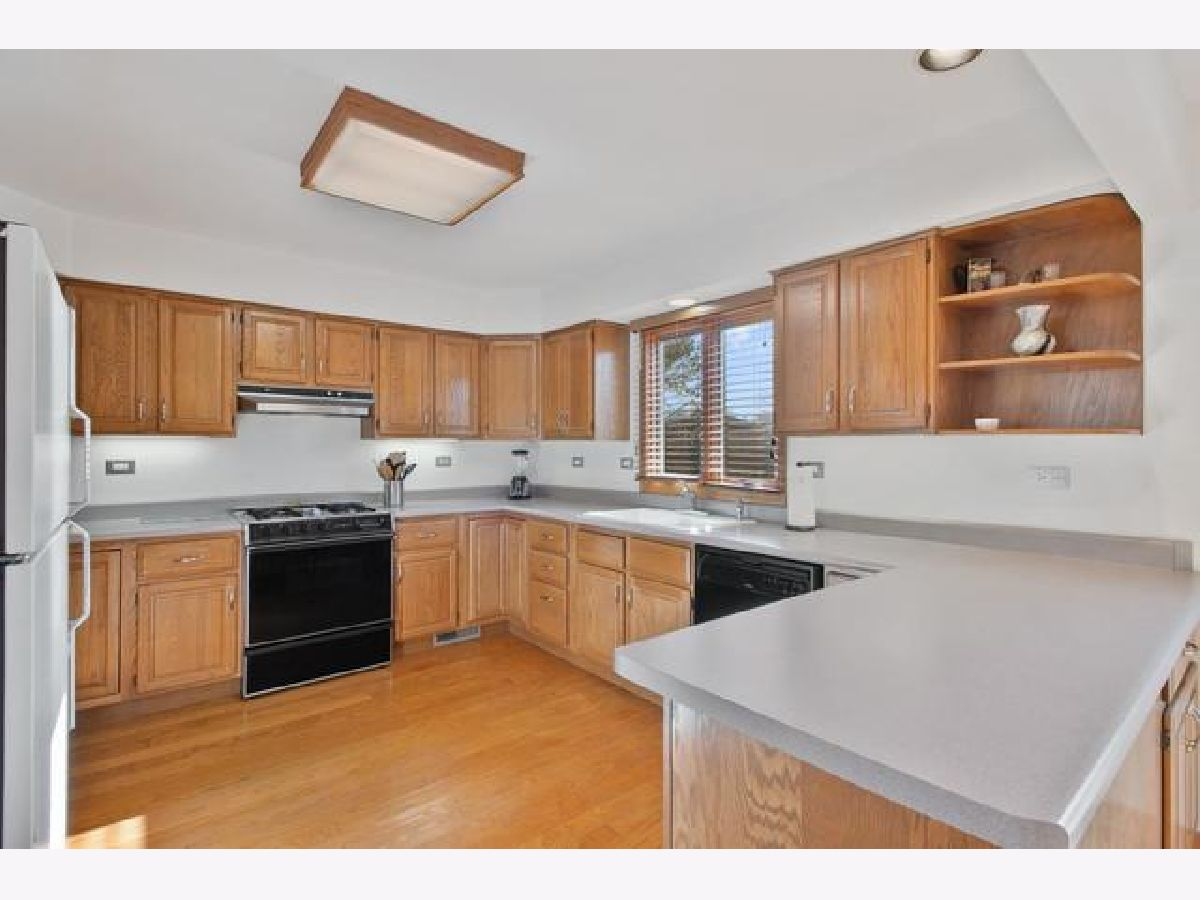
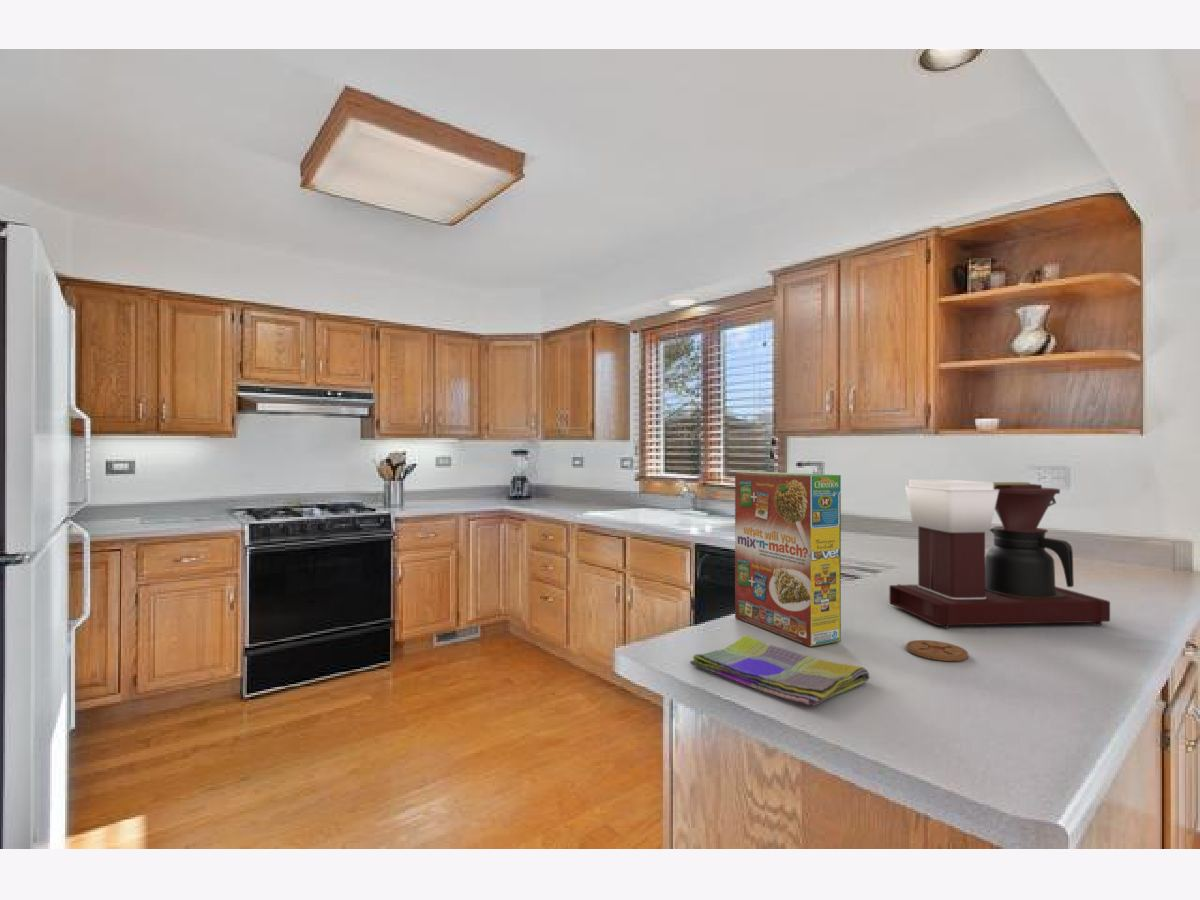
+ cereal box [734,471,842,648]
+ coaster [905,639,969,662]
+ coffee maker [888,478,1111,630]
+ dish towel [689,634,871,707]
